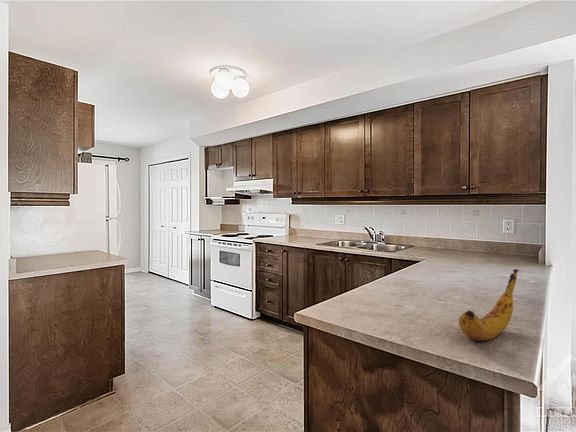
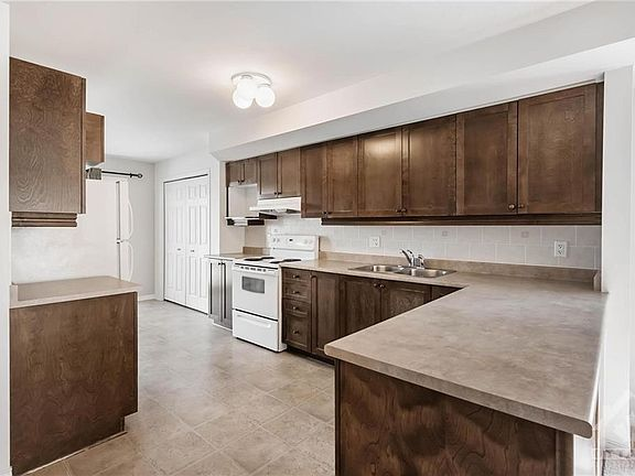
- banana [458,268,520,342]
